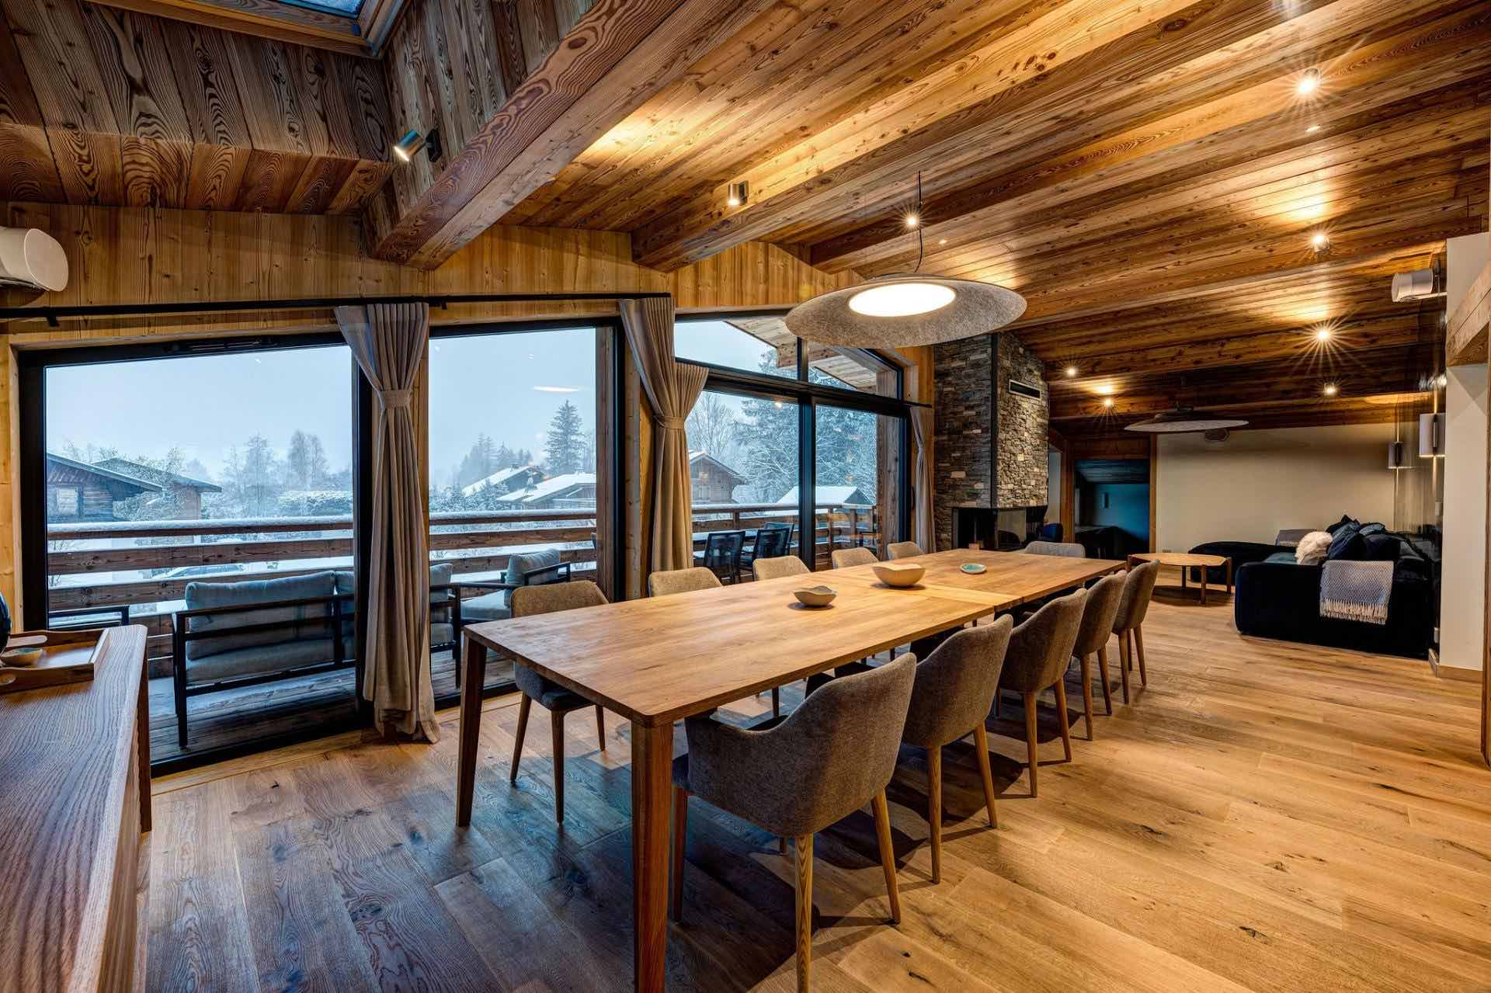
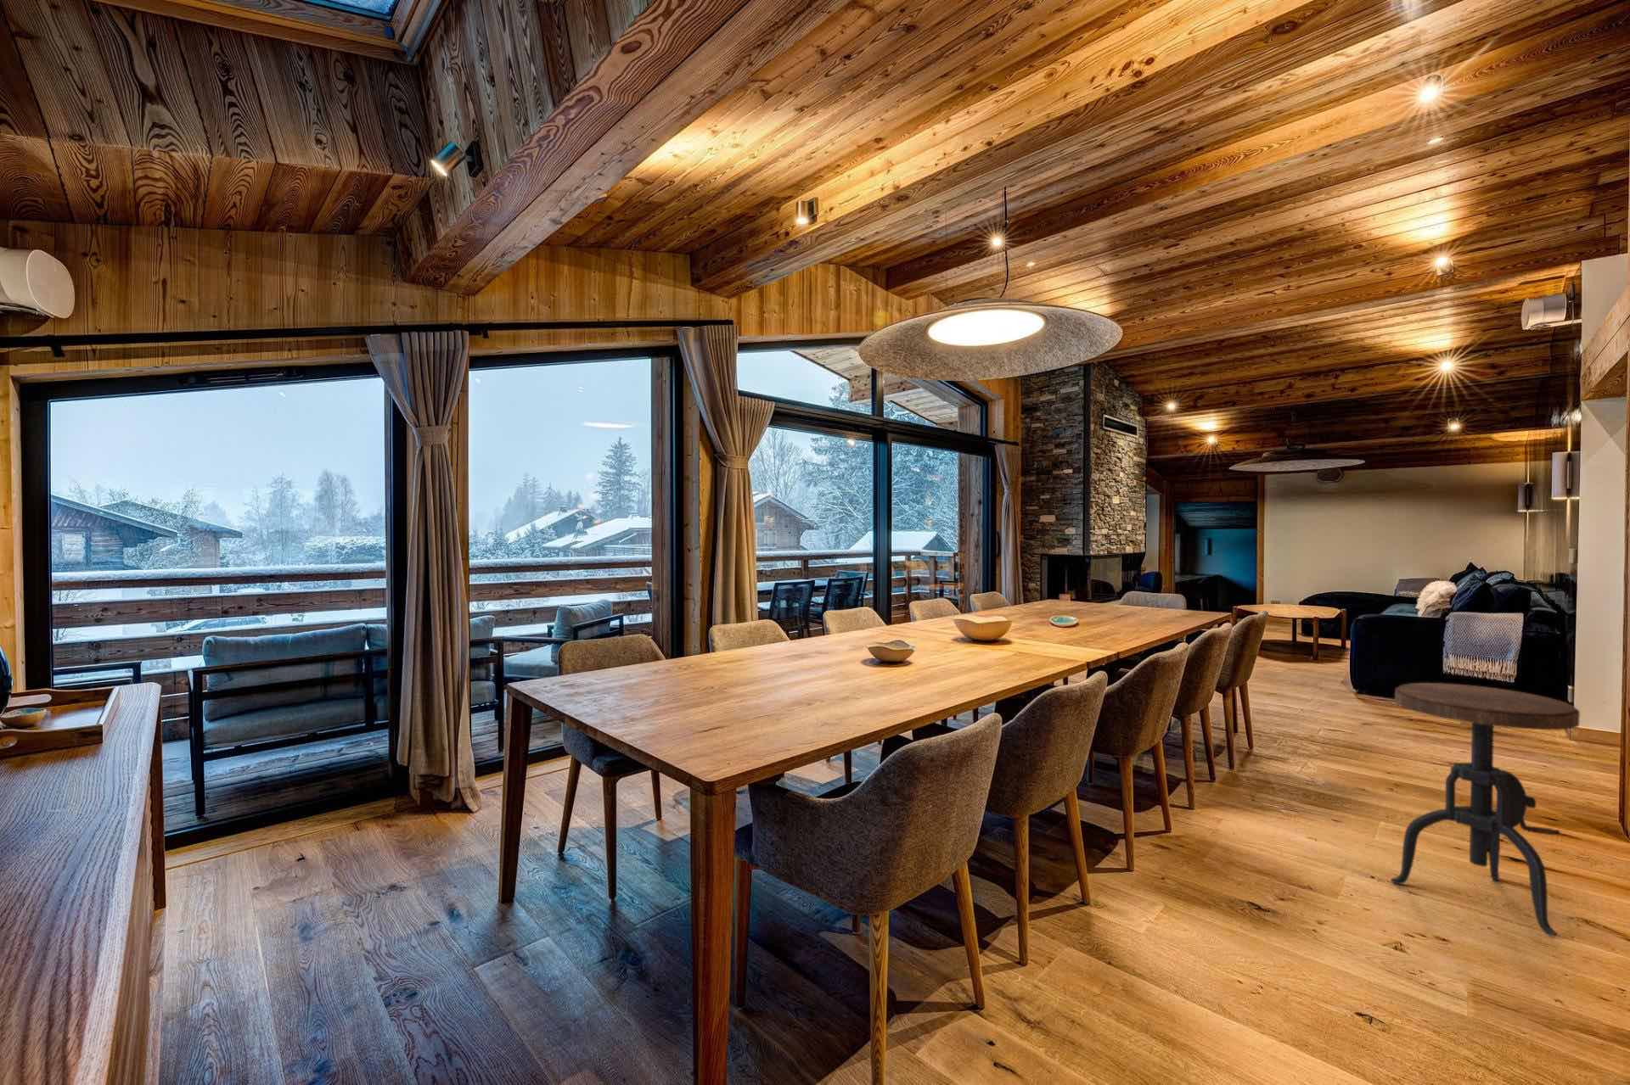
+ side table [1390,682,1580,936]
